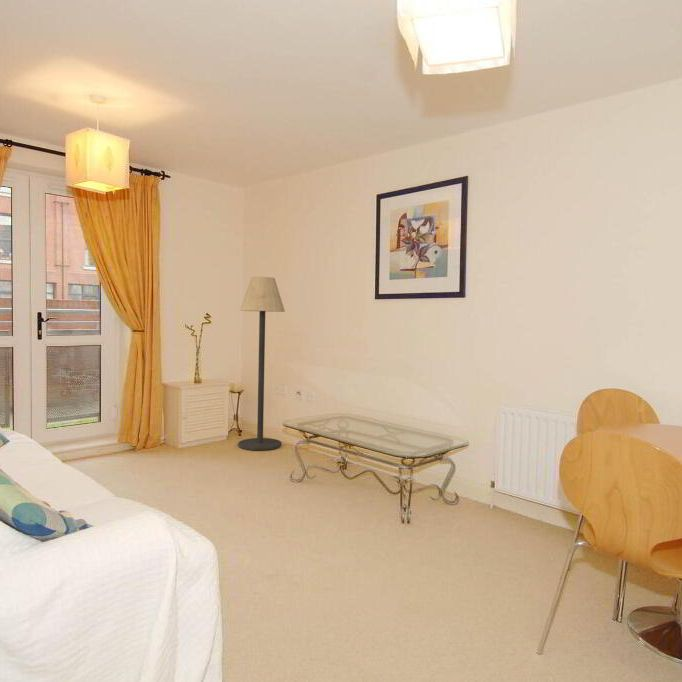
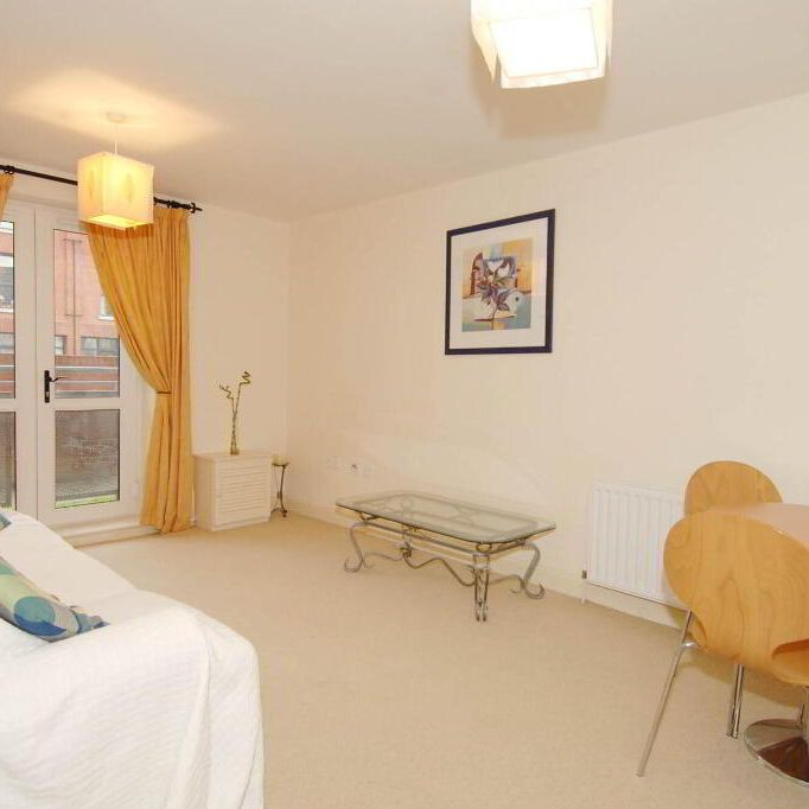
- floor lamp [237,276,286,451]
